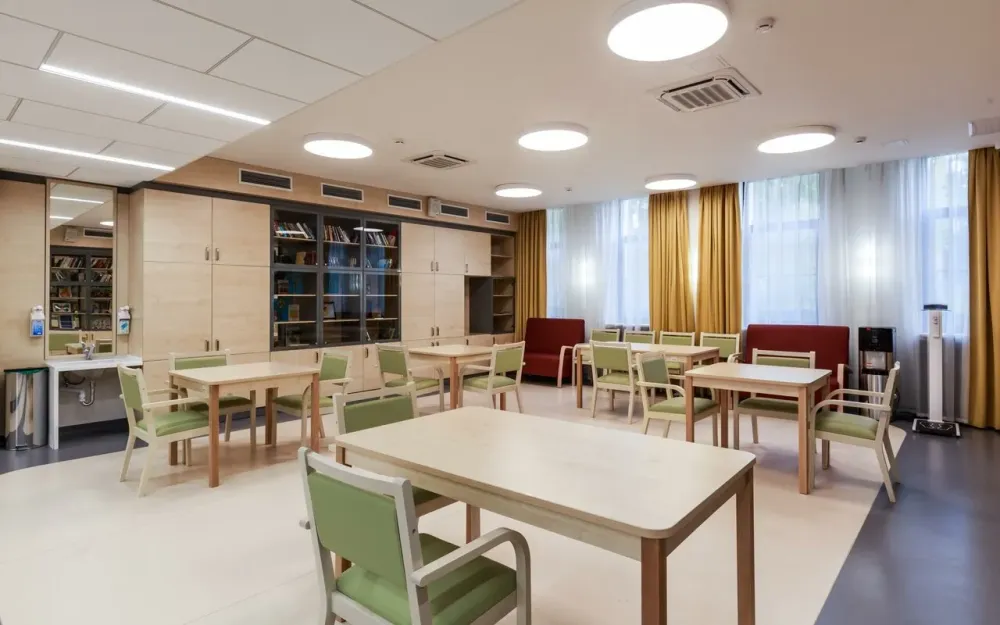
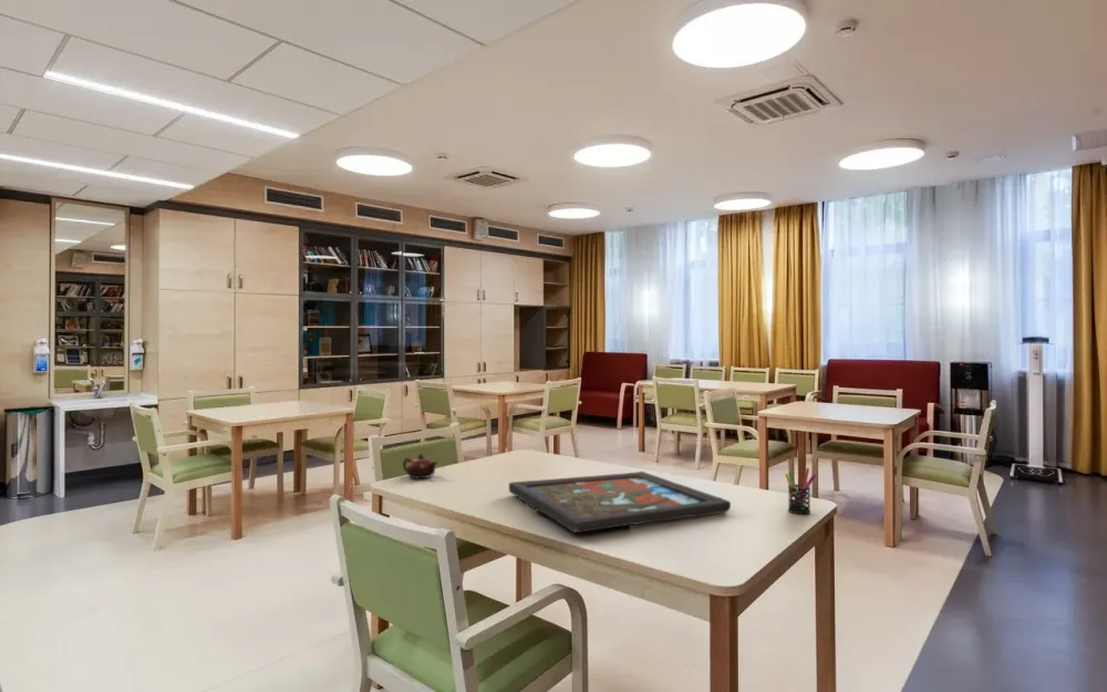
+ teapot [402,453,438,479]
+ pen holder [784,467,817,515]
+ framed painting [508,471,732,534]
